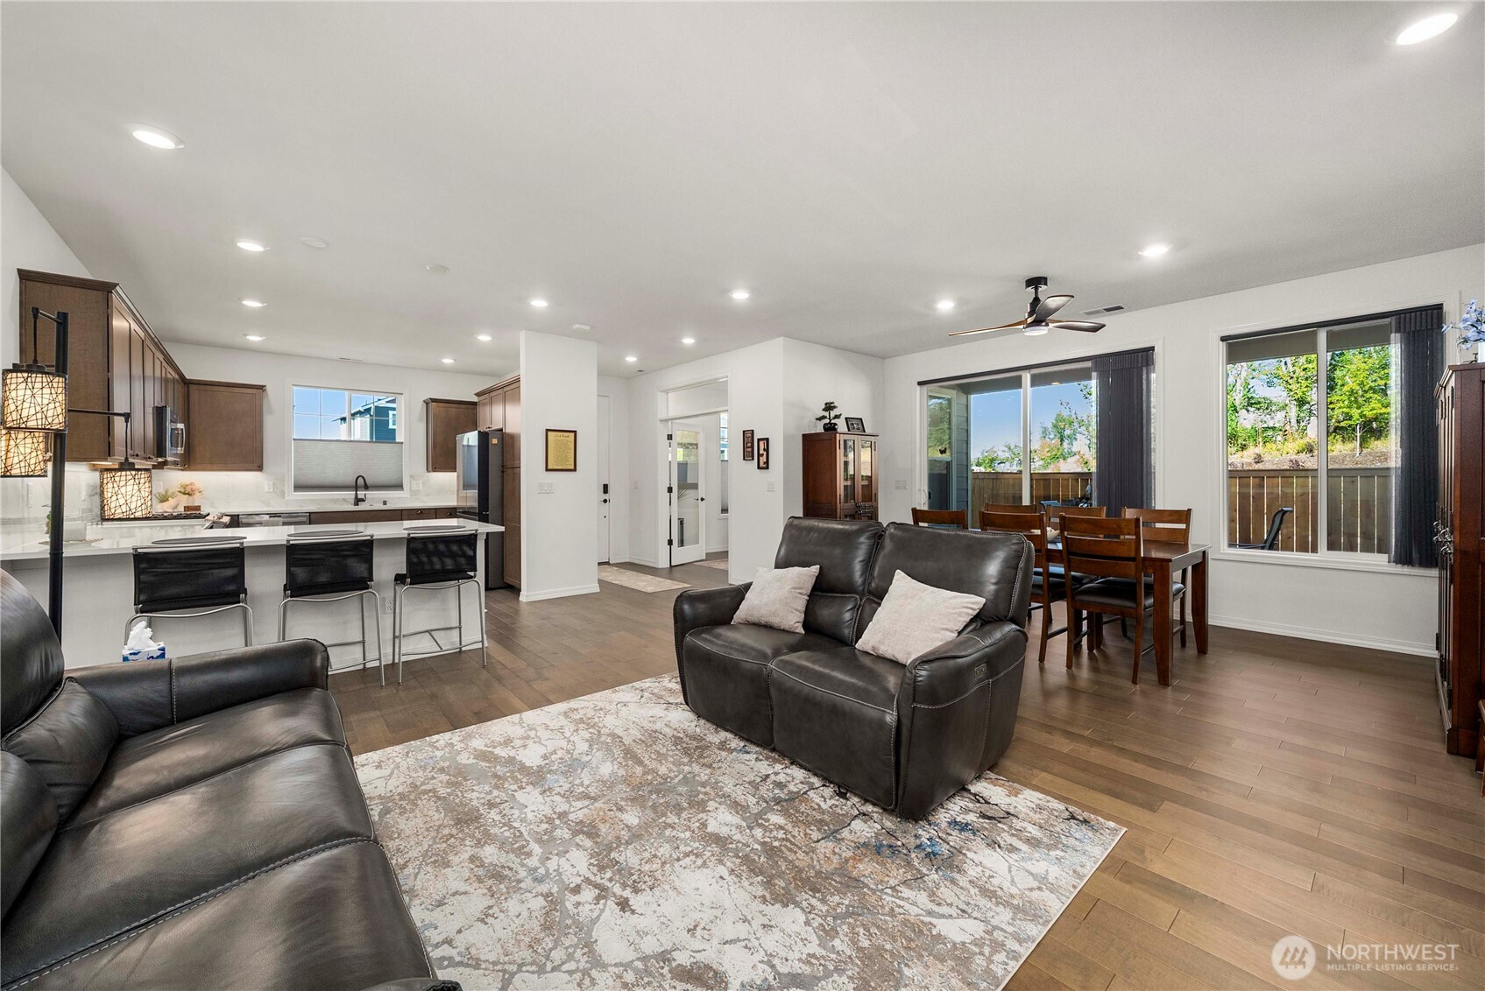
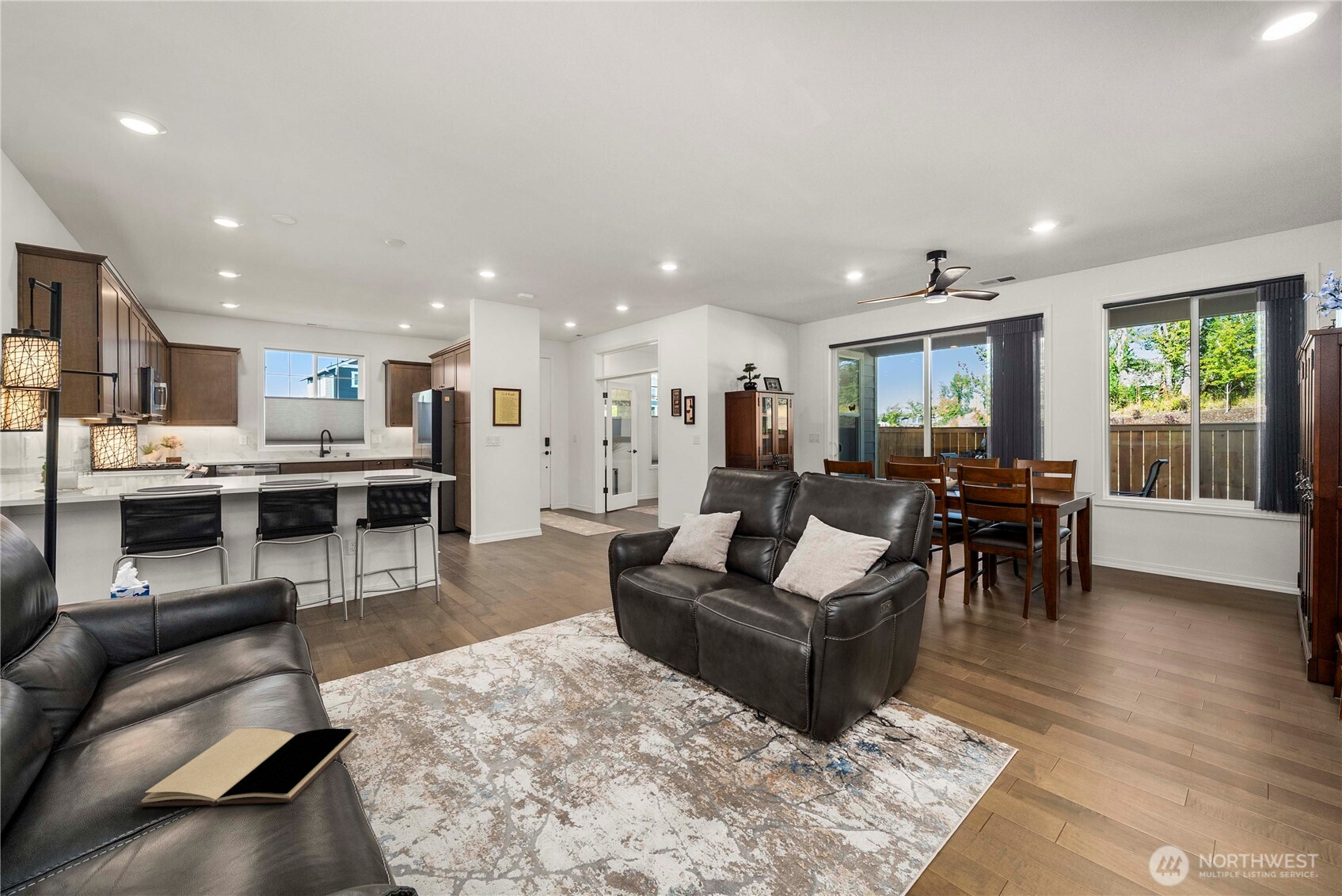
+ book [135,727,359,808]
